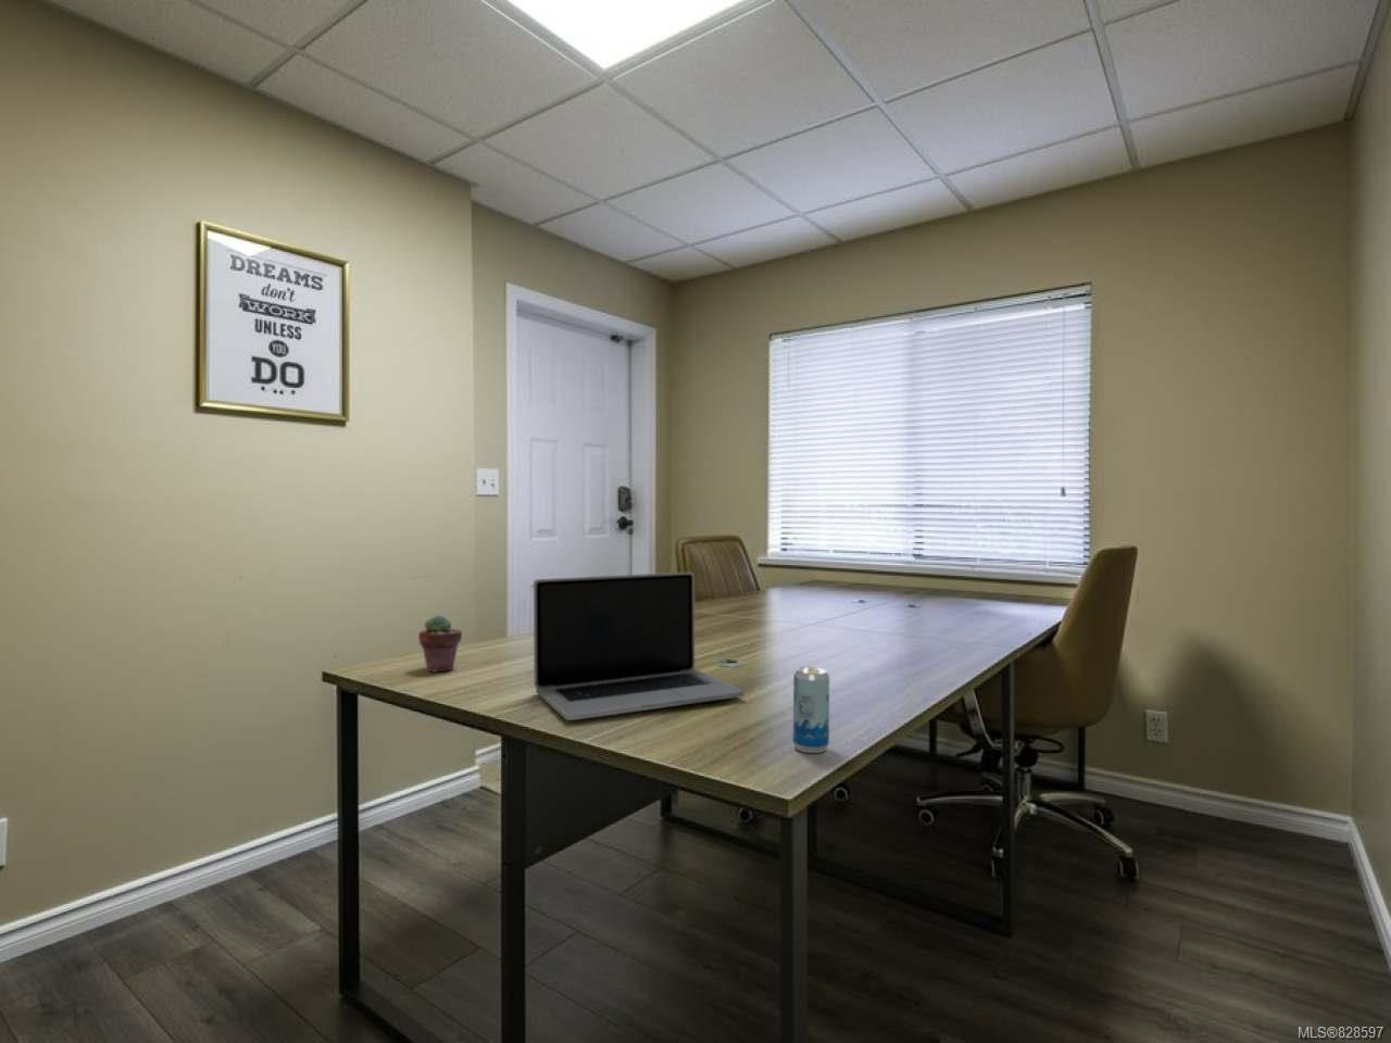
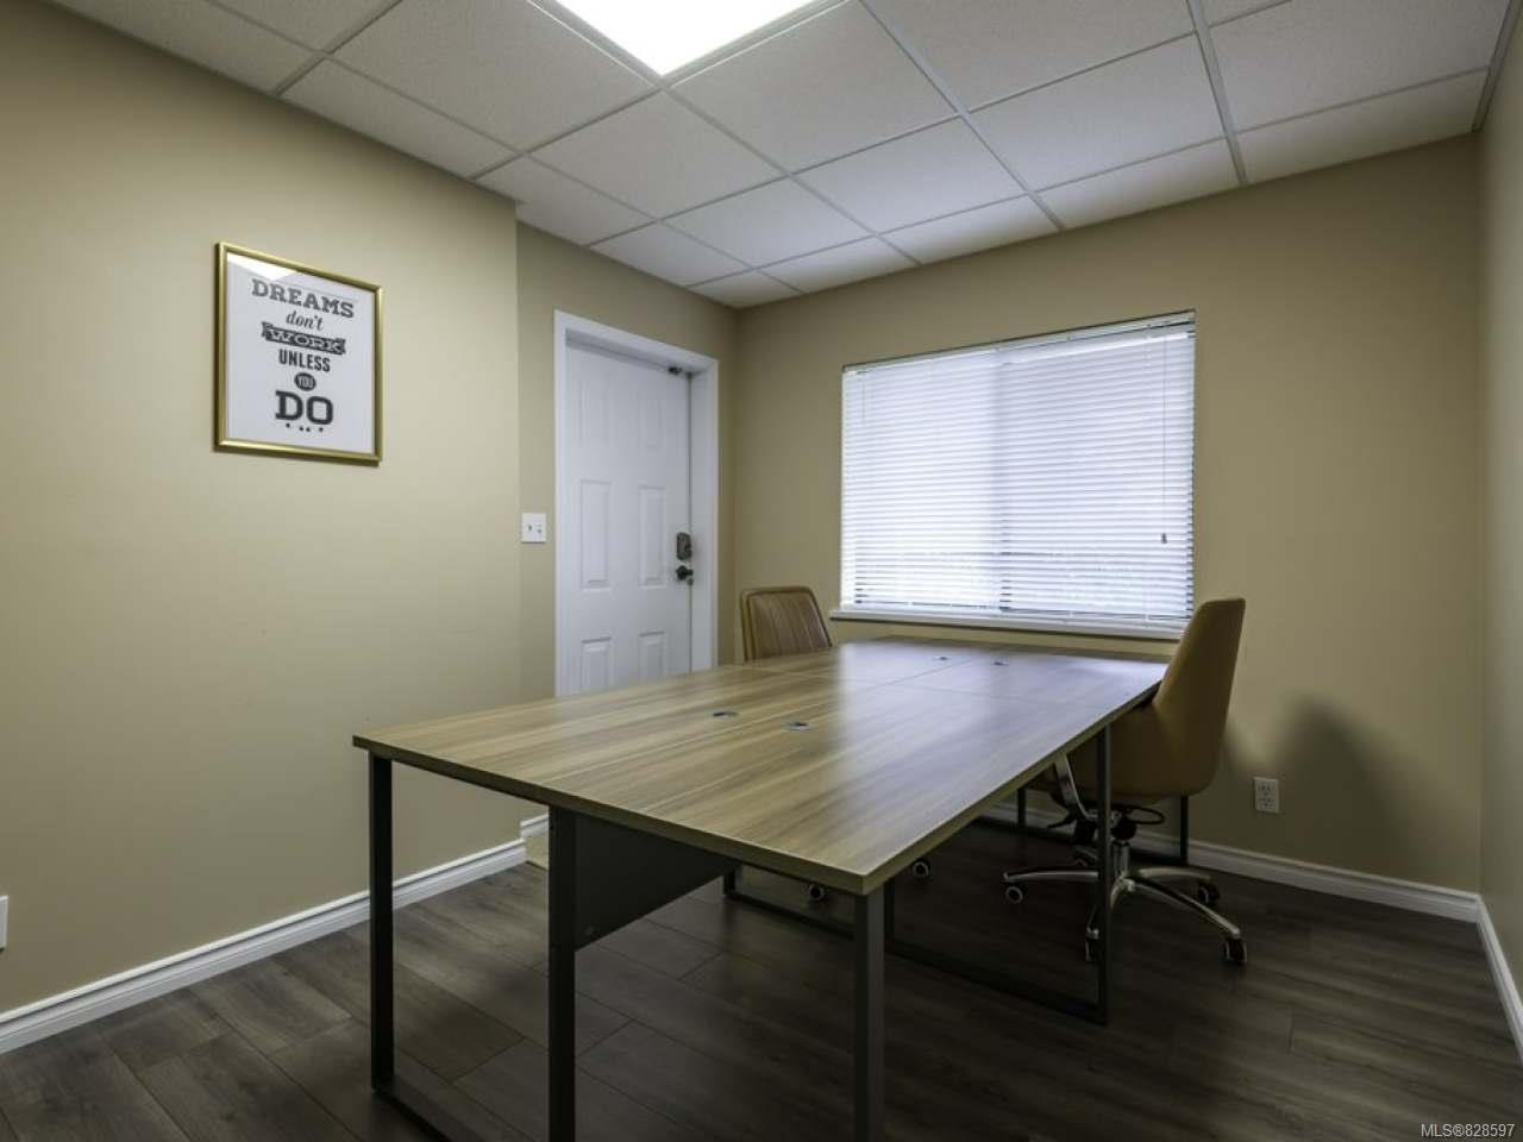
- laptop [532,572,746,721]
- beverage can [792,666,830,754]
- potted succulent [417,614,463,674]
